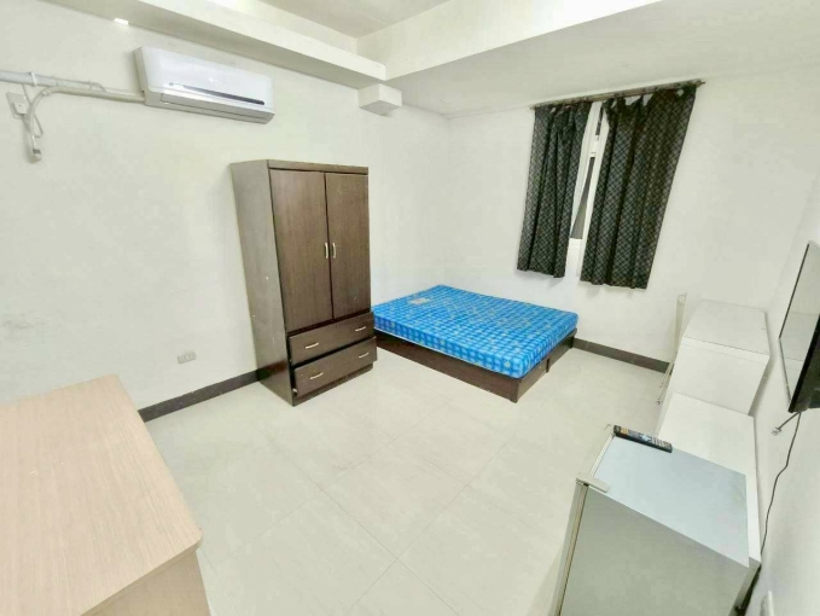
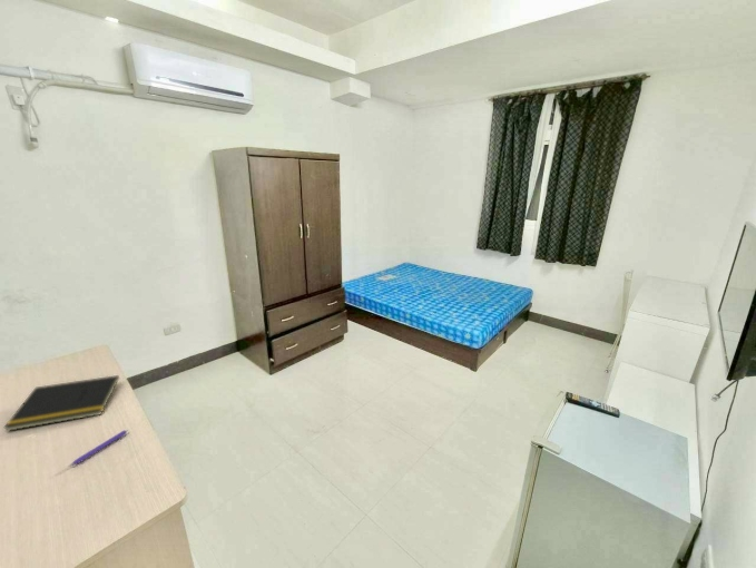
+ pen [68,429,129,468]
+ notepad [2,374,120,432]
